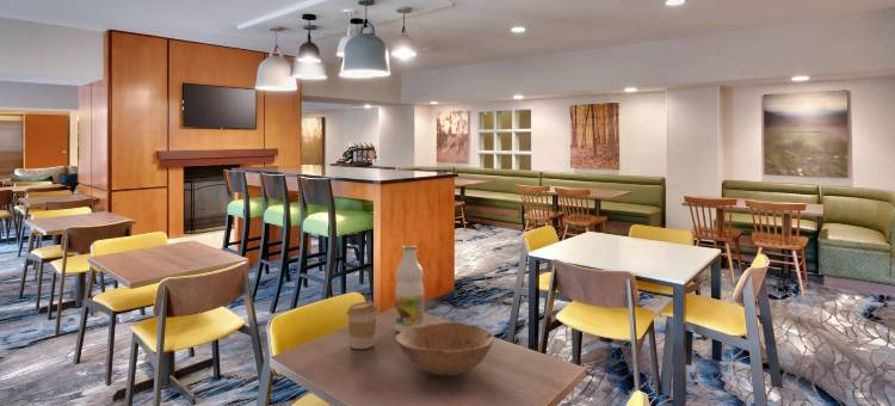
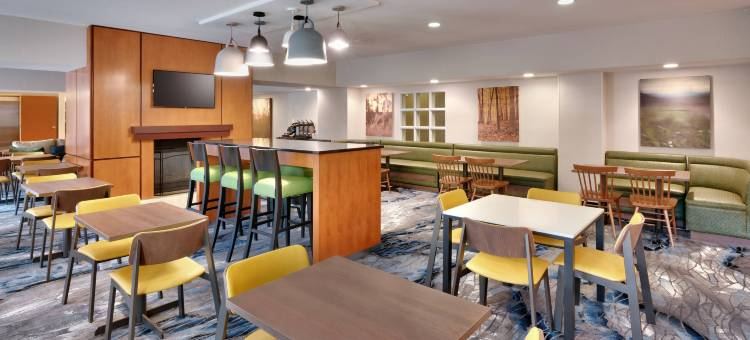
- coffee cup [345,301,378,350]
- bottle [394,245,425,333]
- bowl [395,321,495,377]
